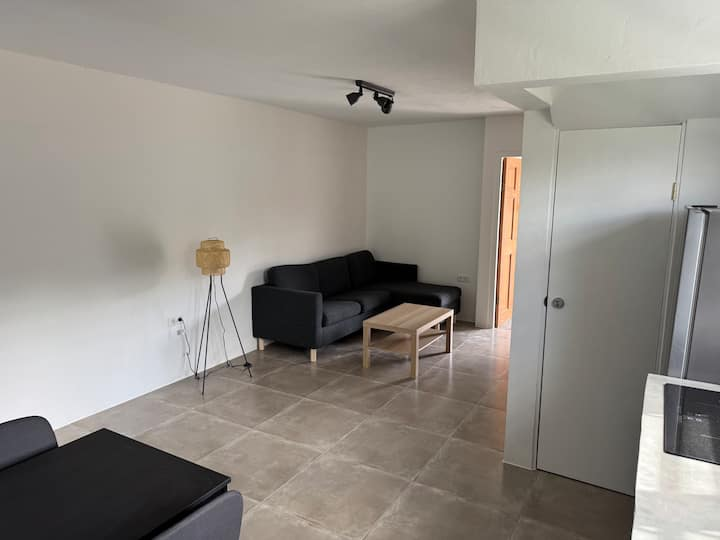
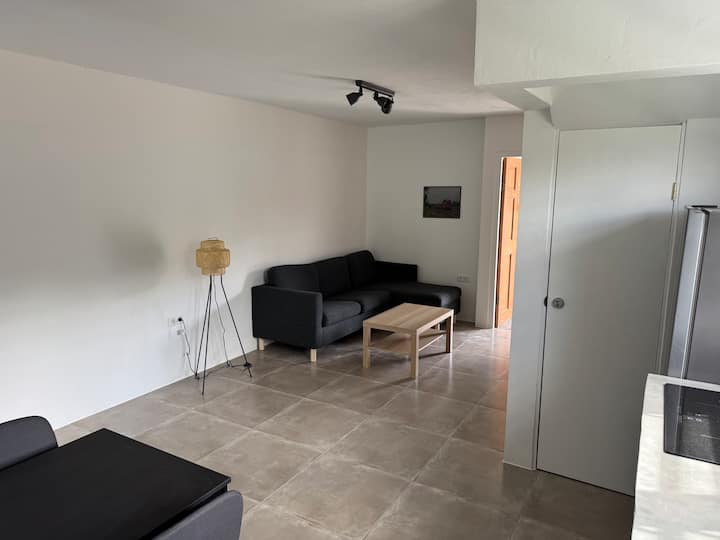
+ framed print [422,185,463,220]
